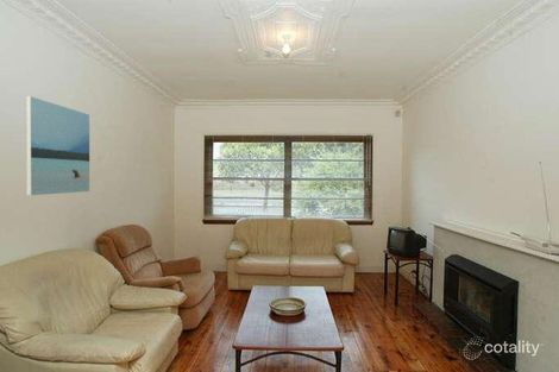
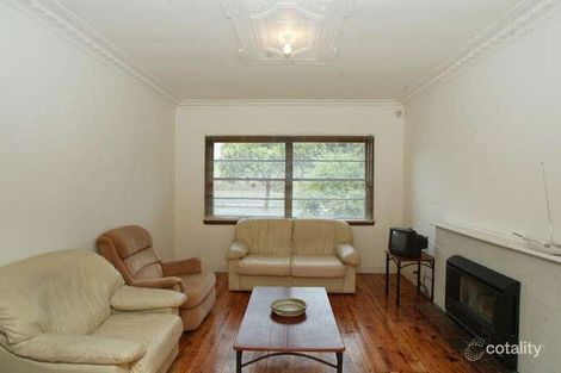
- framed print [25,95,92,197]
